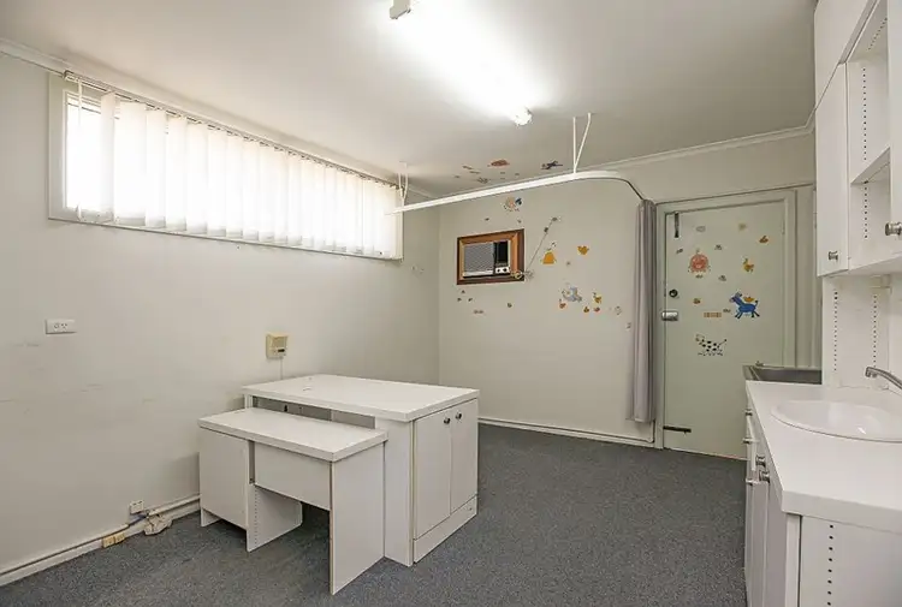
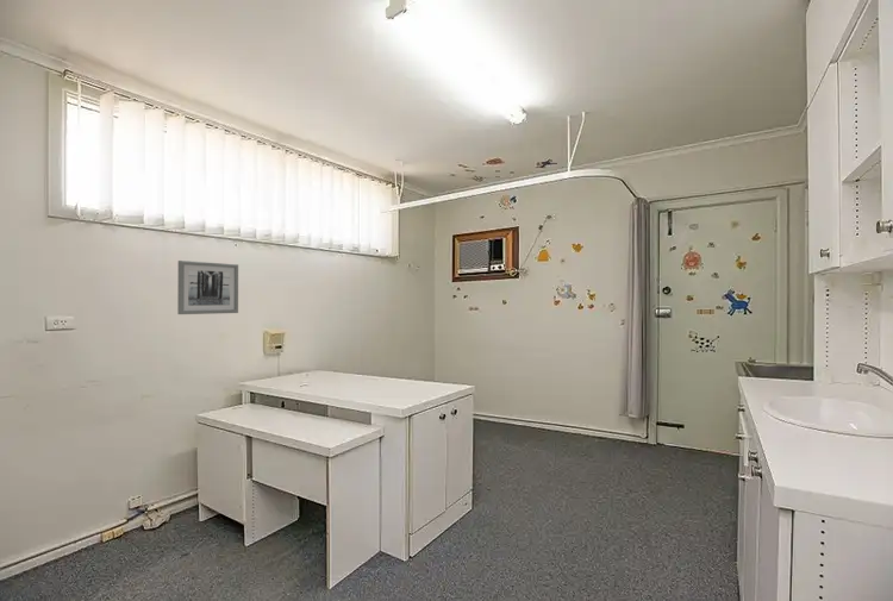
+ wall art [176,259,239,315]
